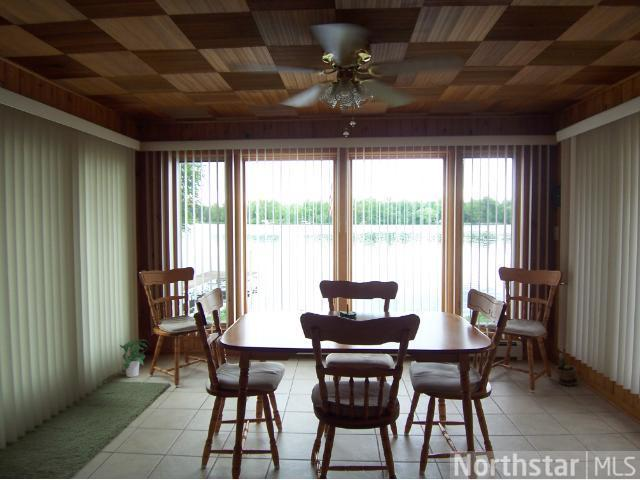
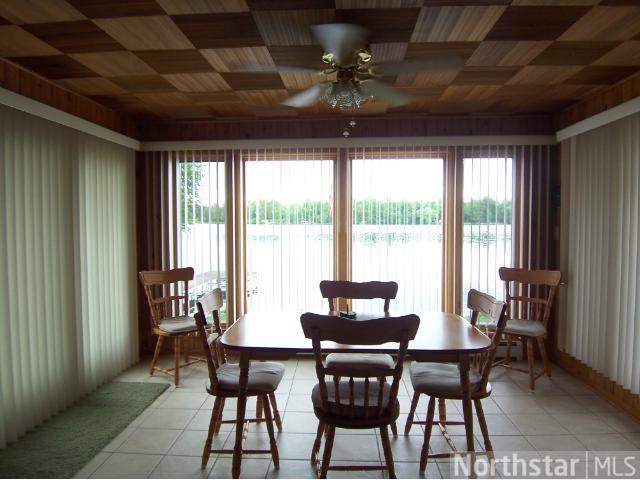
- potted plant [555,352,579,387]
- potted plant [119,338,149,378]
